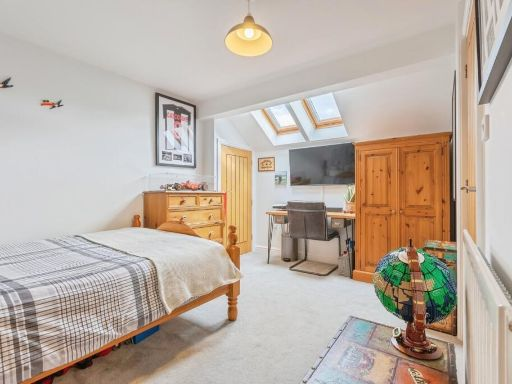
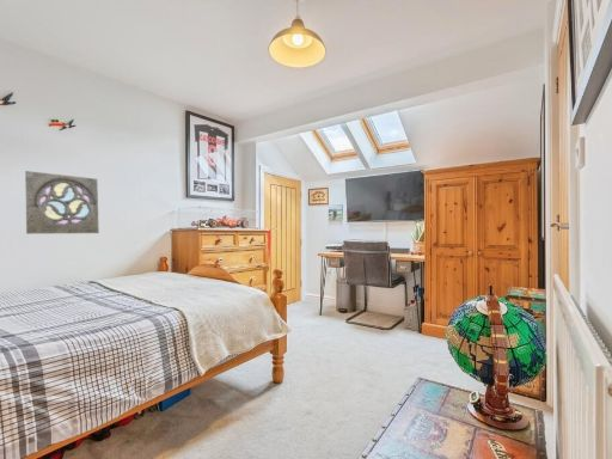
+ wall ornament [24,170,100,235]
